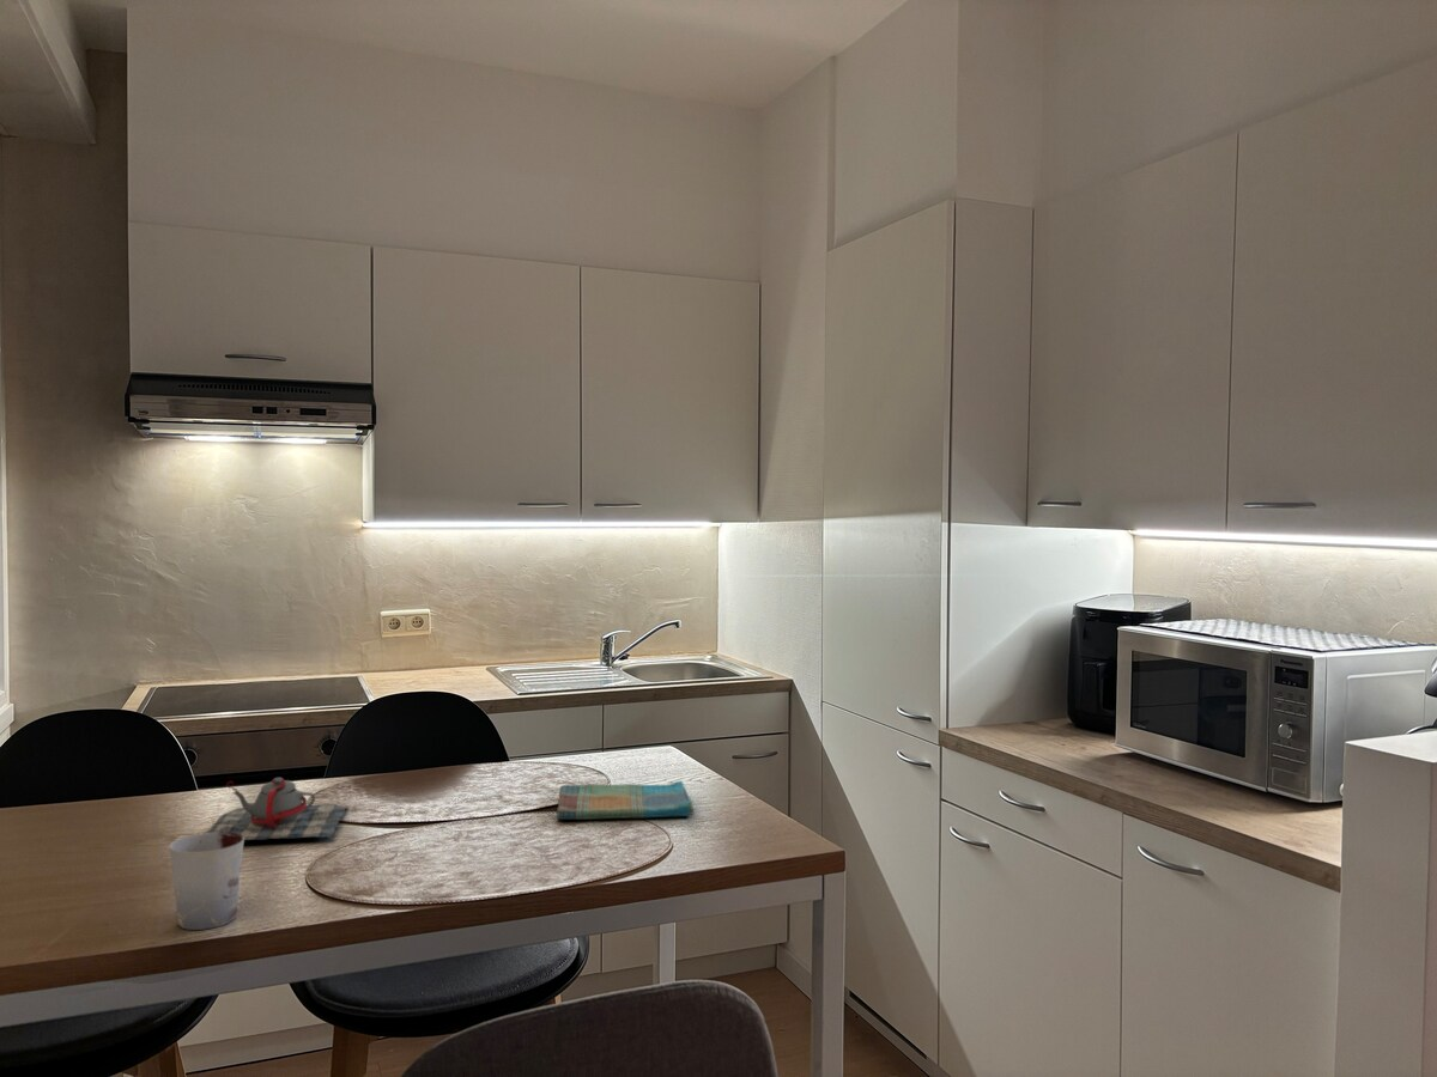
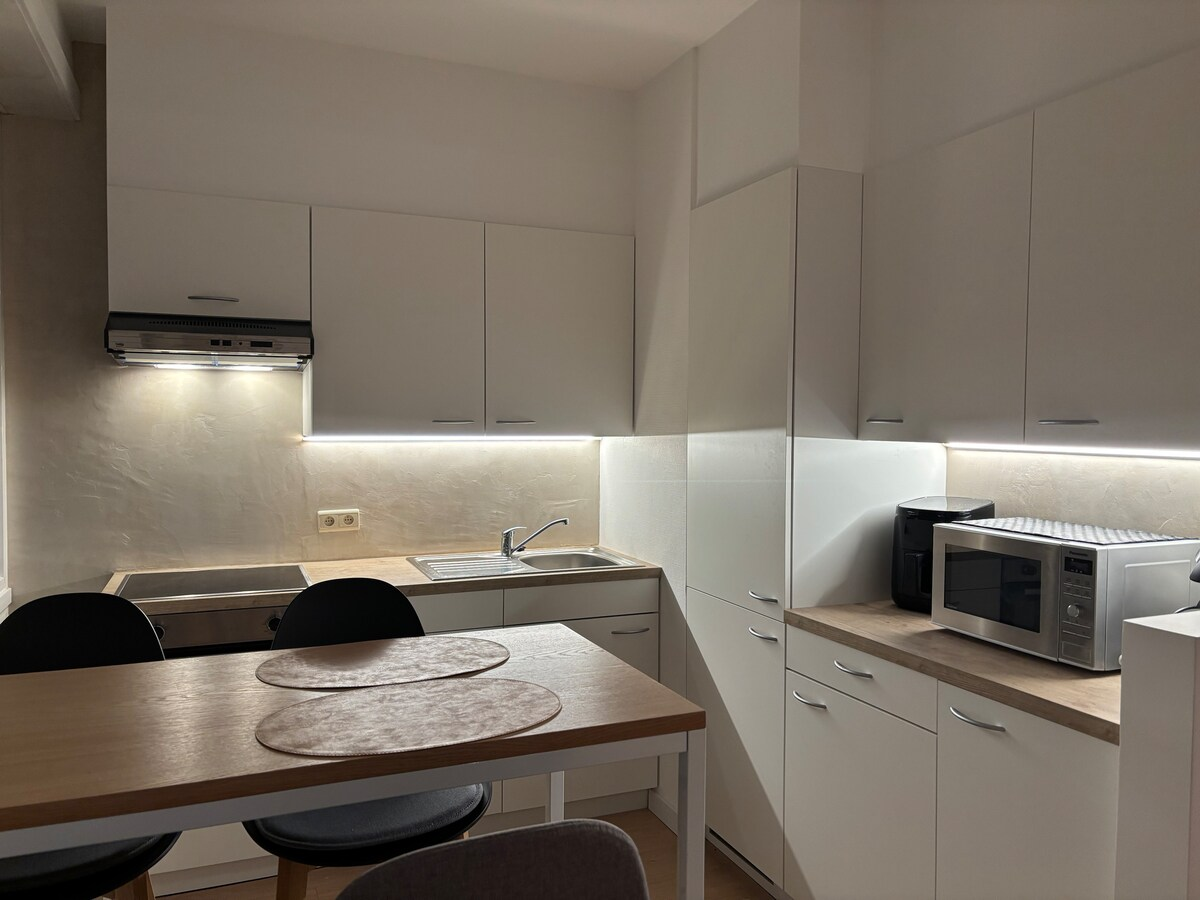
- teapot [206,777,350,841]
- cup [168,832,245,931]
- dish towel [556,780,695,821]
